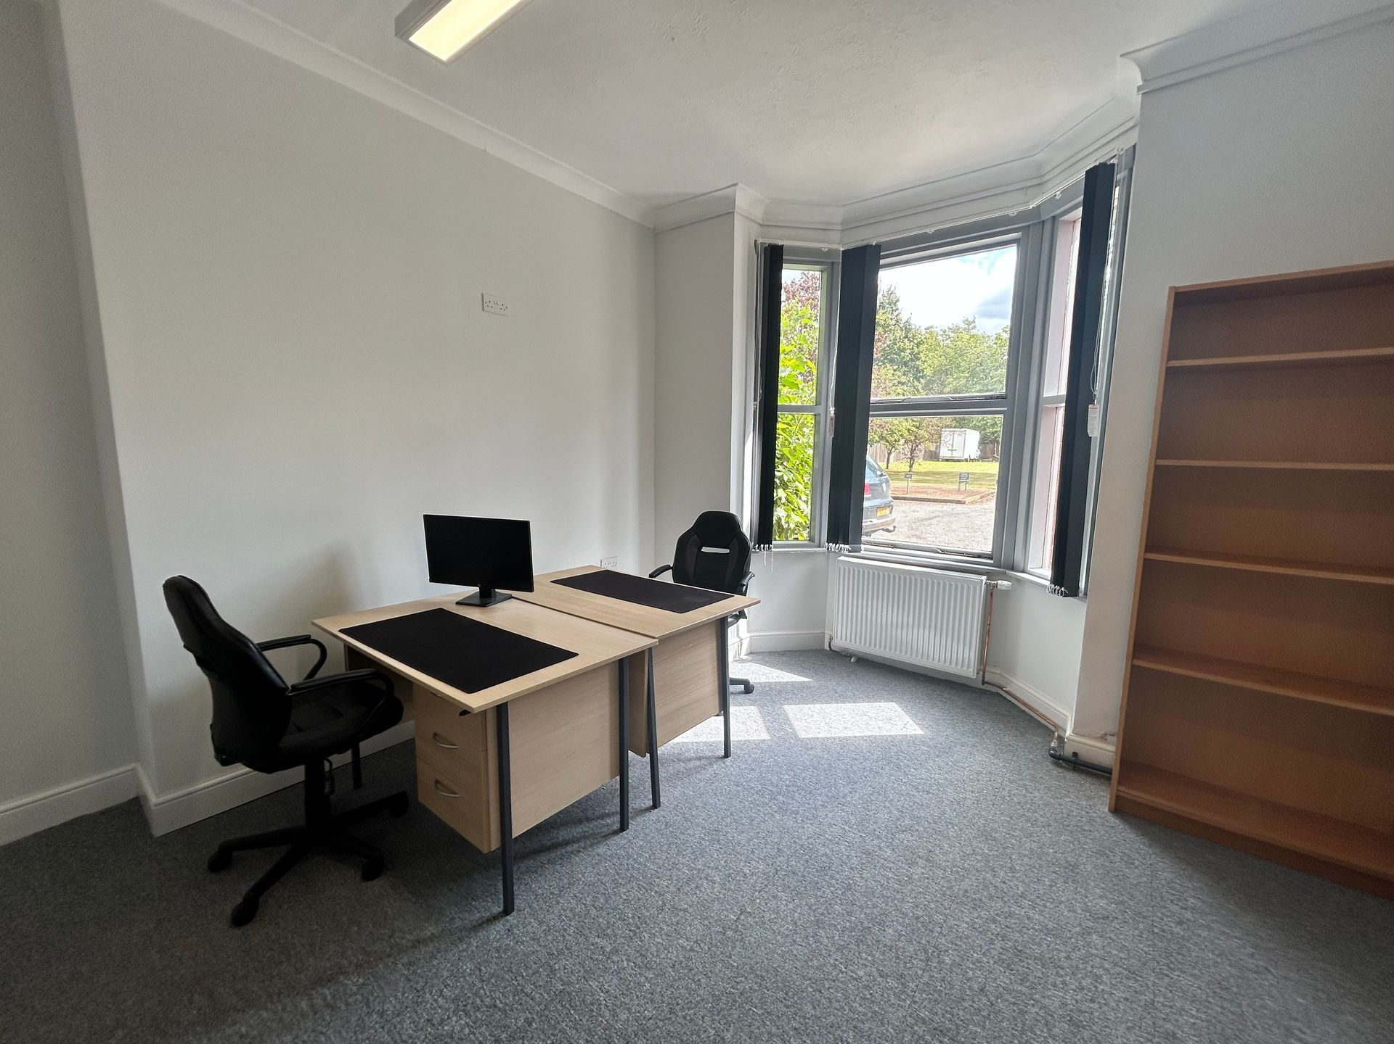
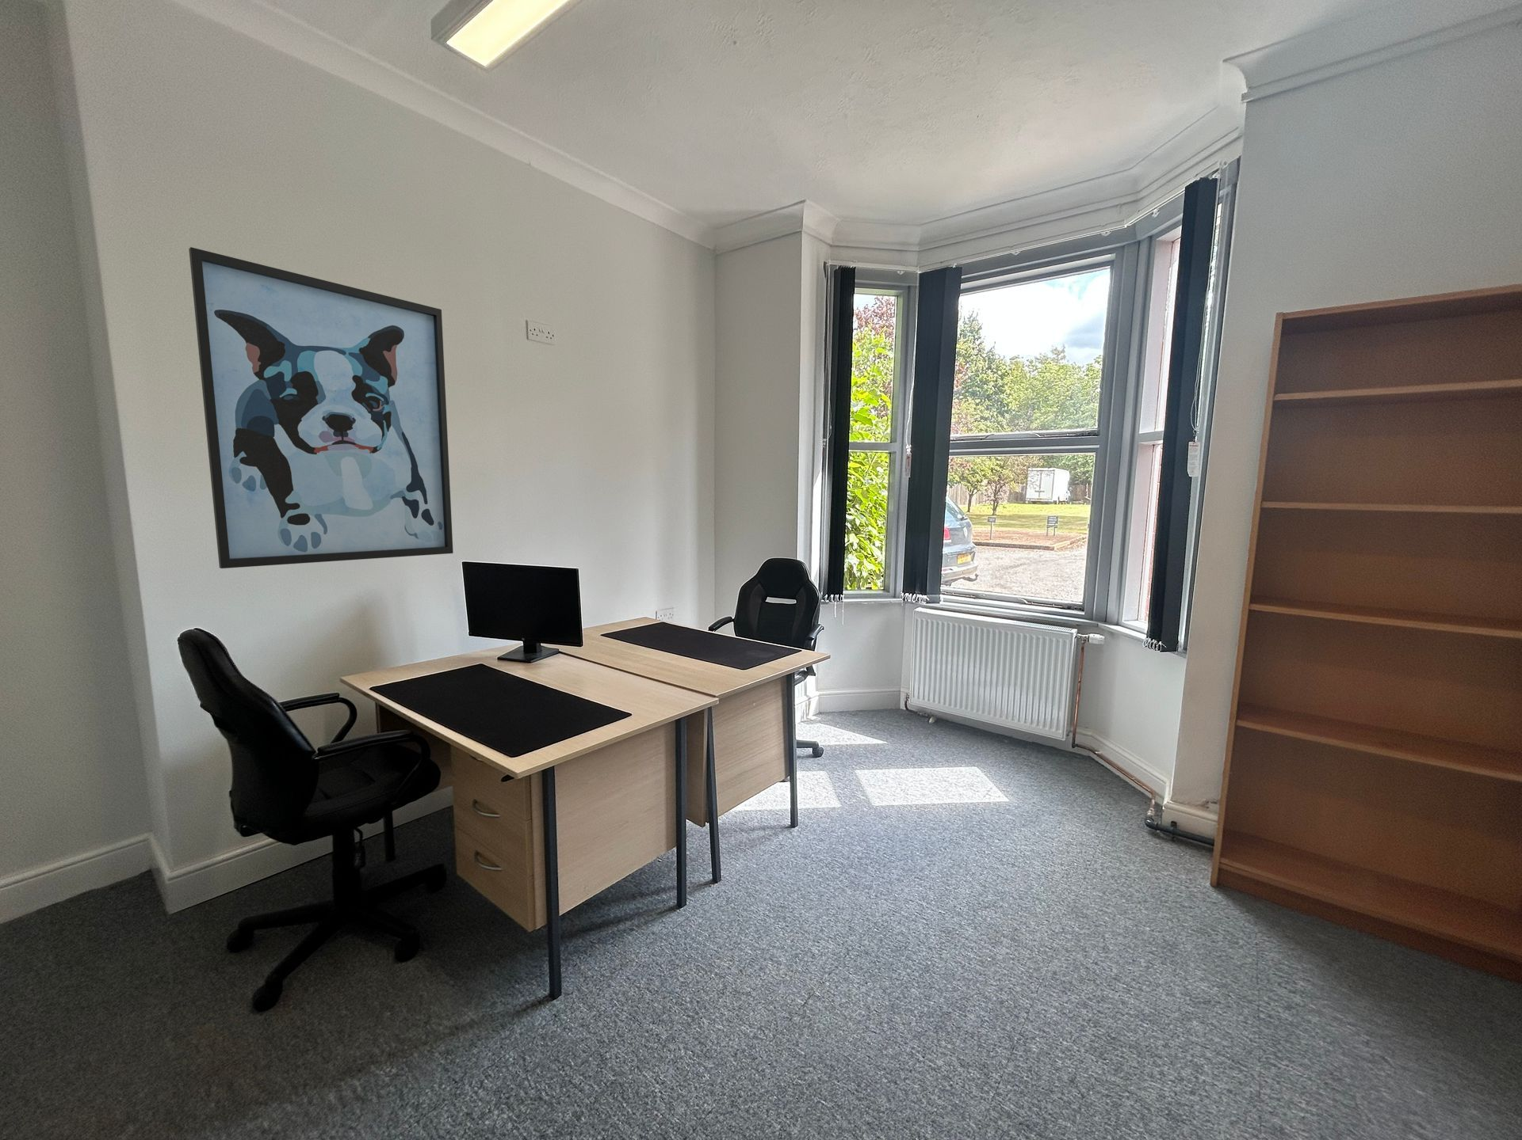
+ wall art [188,247,454,569]
